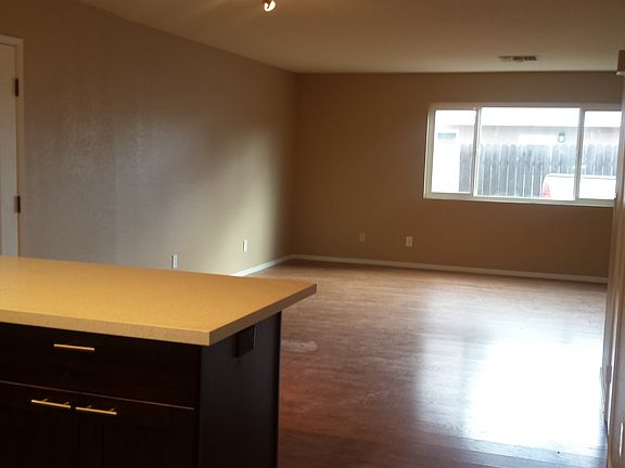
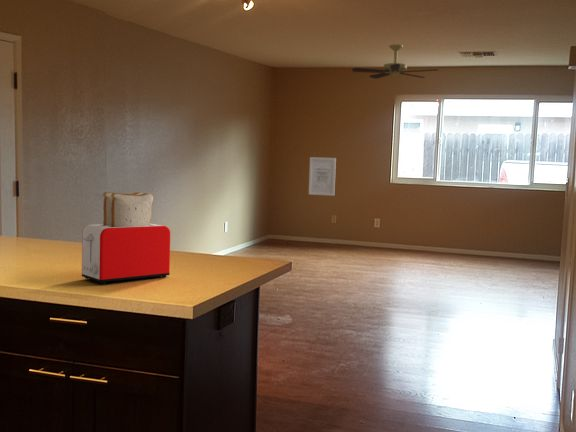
+ toaster [81,191,171,285]
+ ceiling fan [351,43,439,80]
+ wall art [308,156,337,197]
